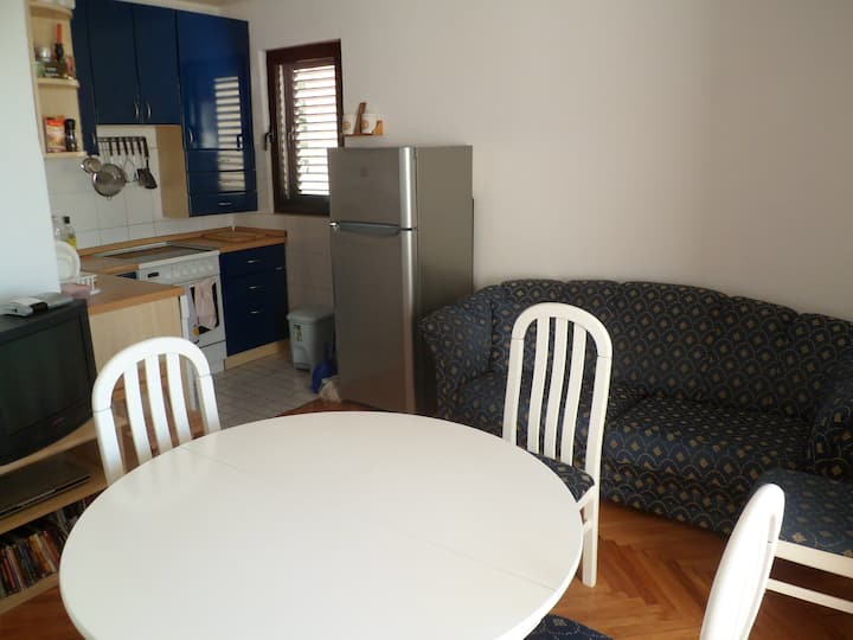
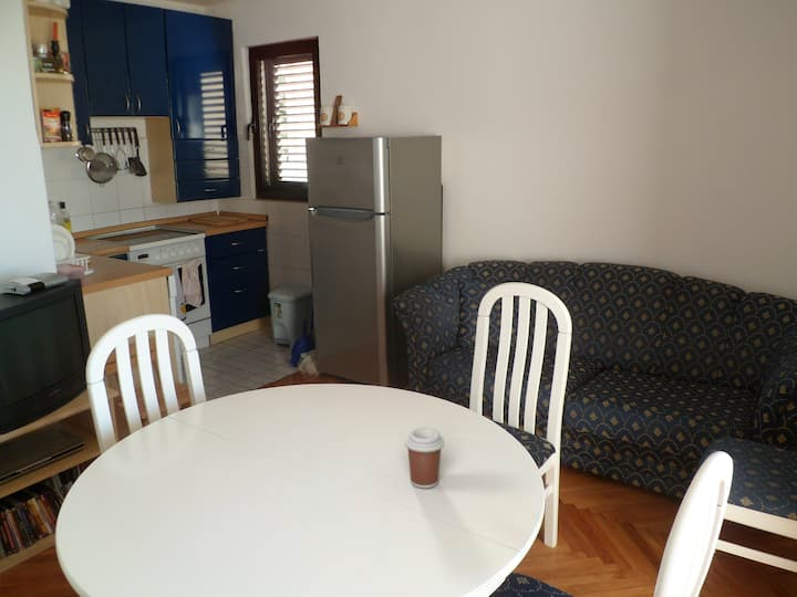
+ coffee cup [404,427,445,490]
